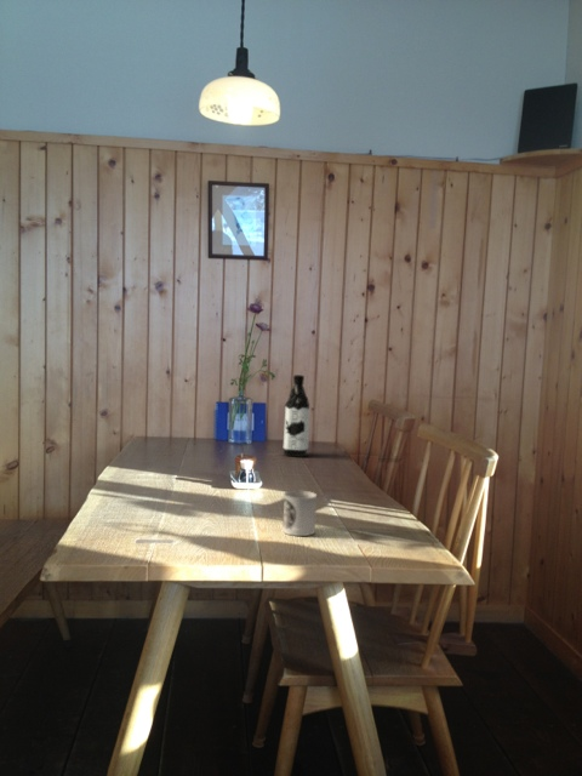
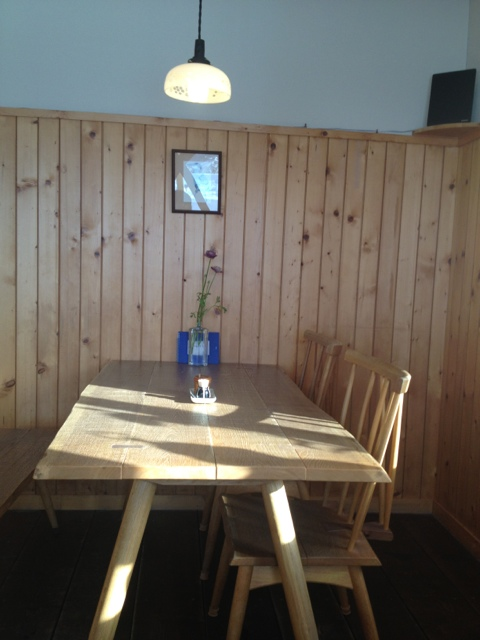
- cup [281,490,318,537]
- water bottle [283,373,310,458]
